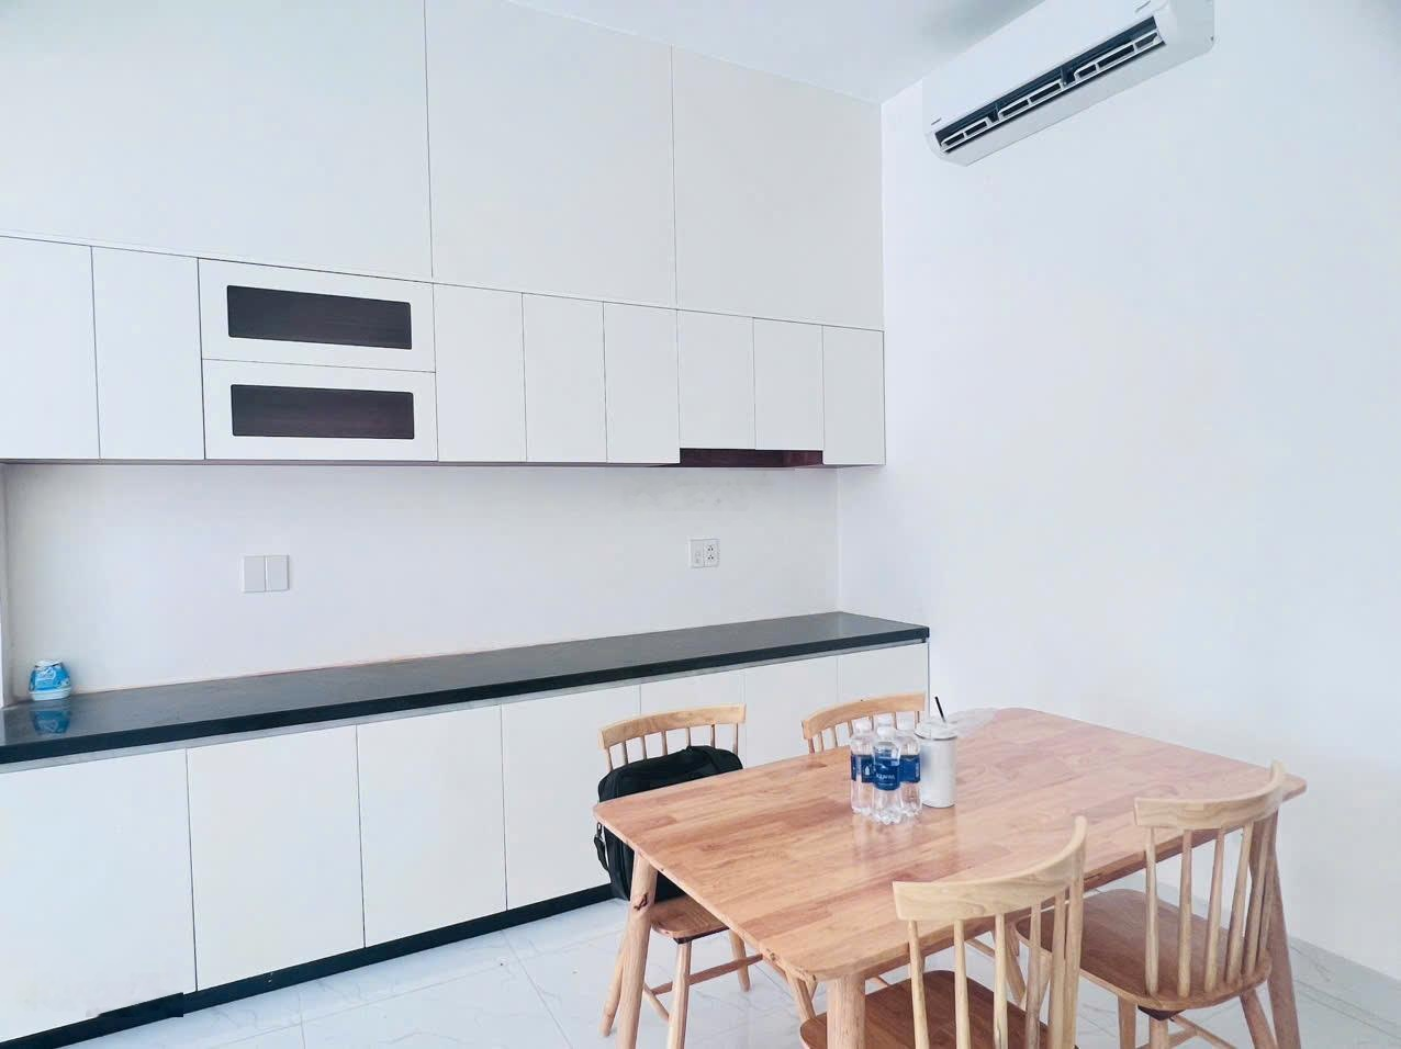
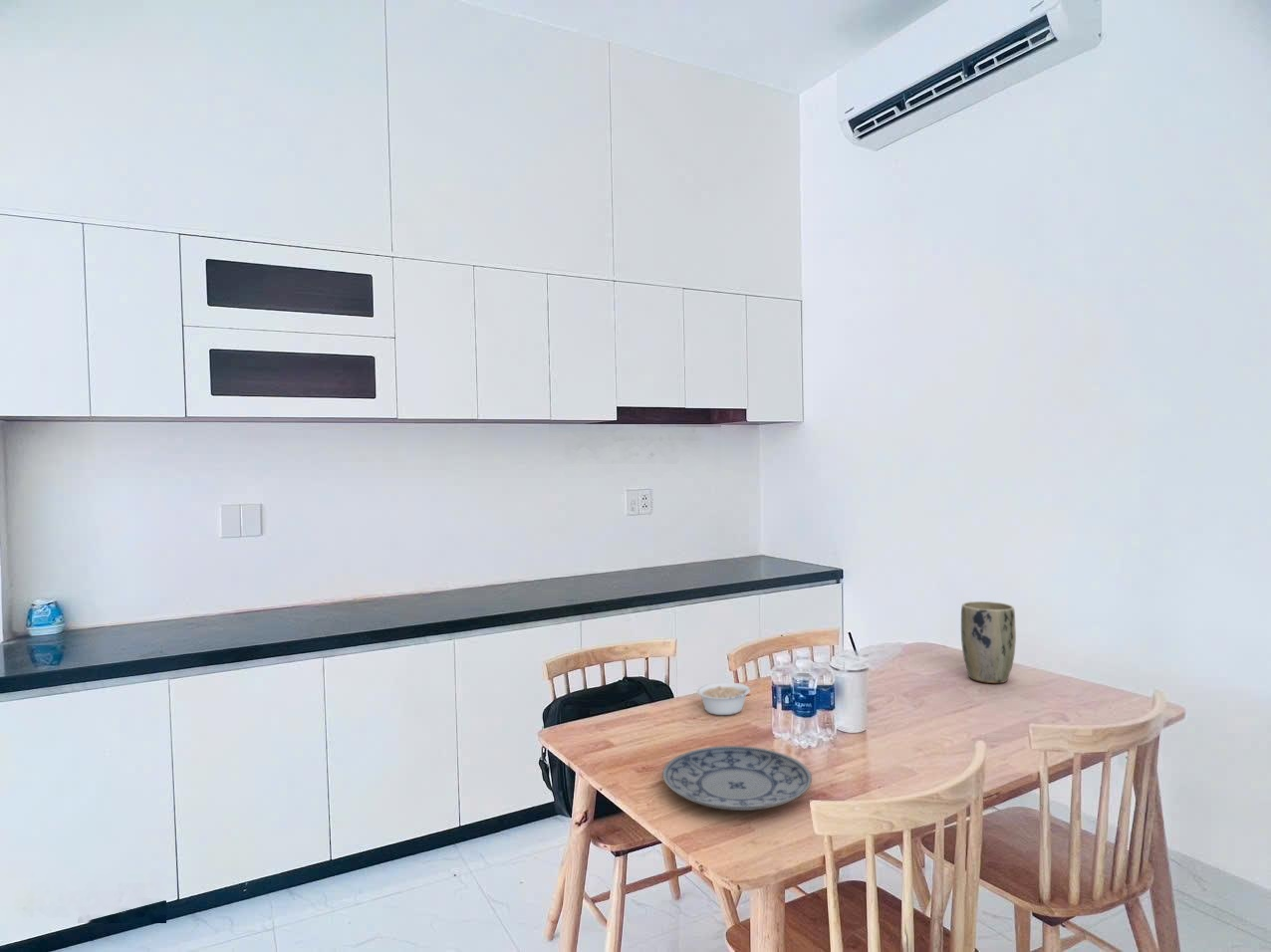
+ legume [696,681,762,716]
+ plate [661,745,813,812]
+ plant pot [960,600,1017,684]
